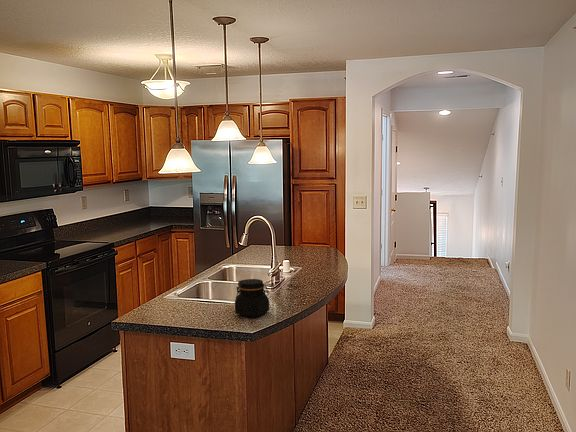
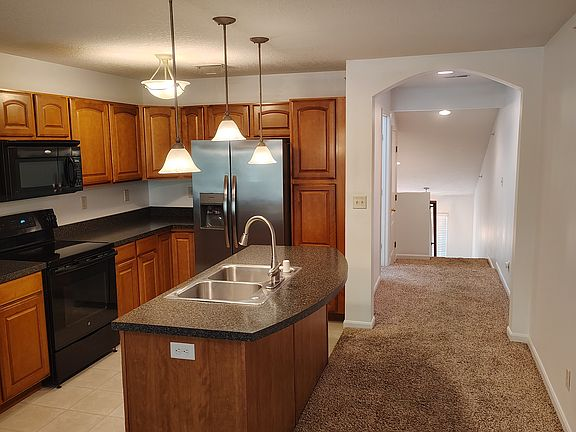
- jar [234,278,270,317]
